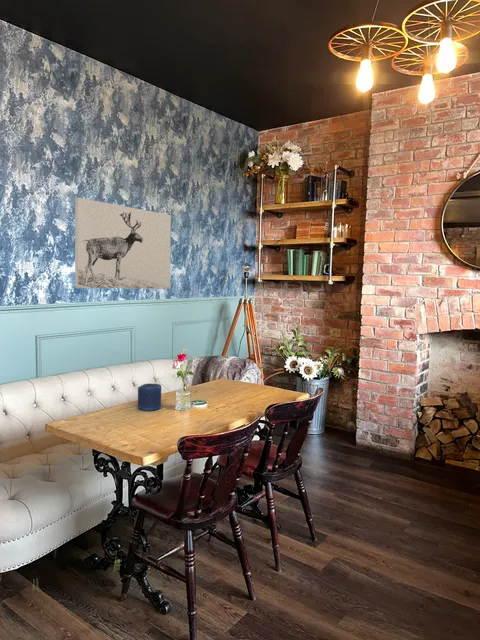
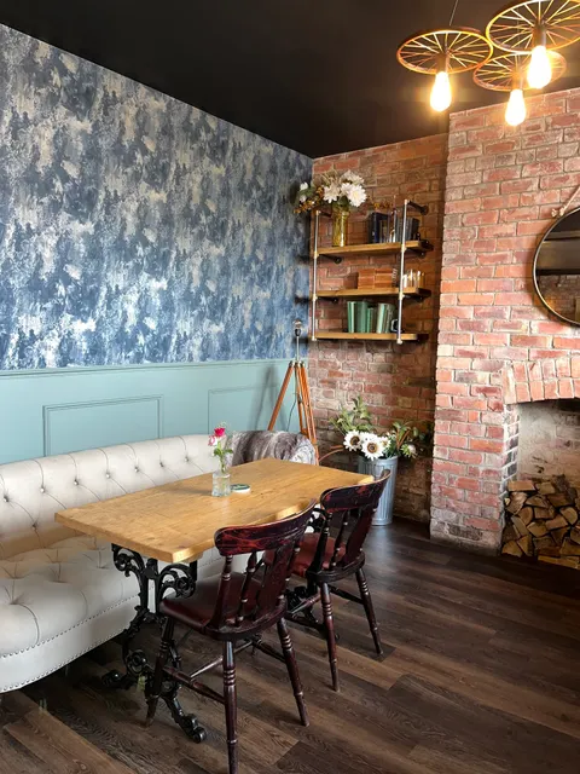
- wall art [74,197,172,290]
- candle [137,383,162,412]
